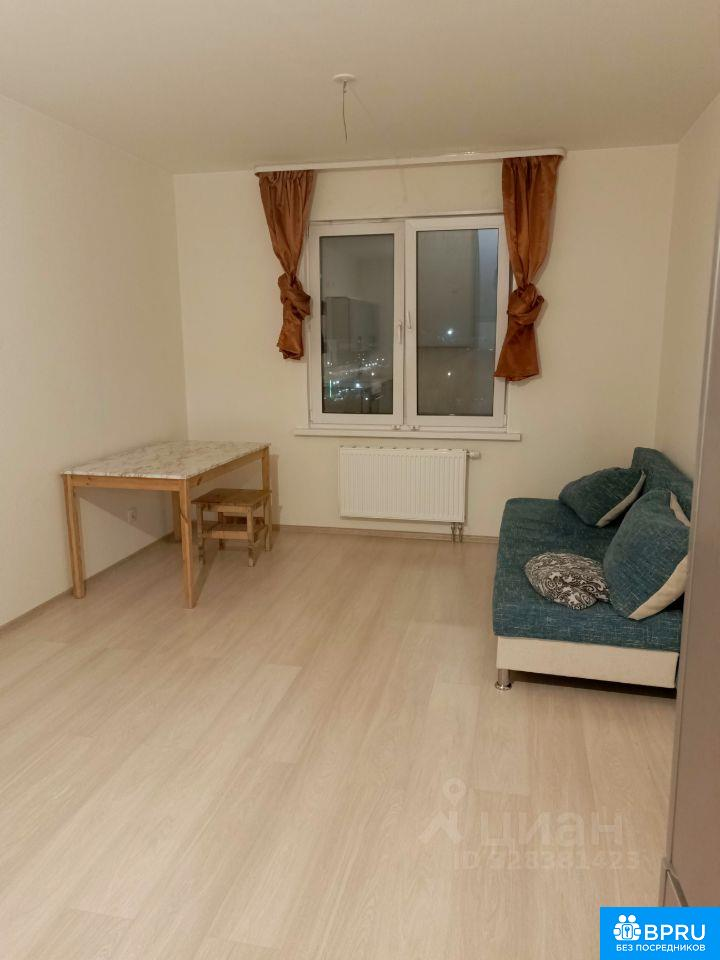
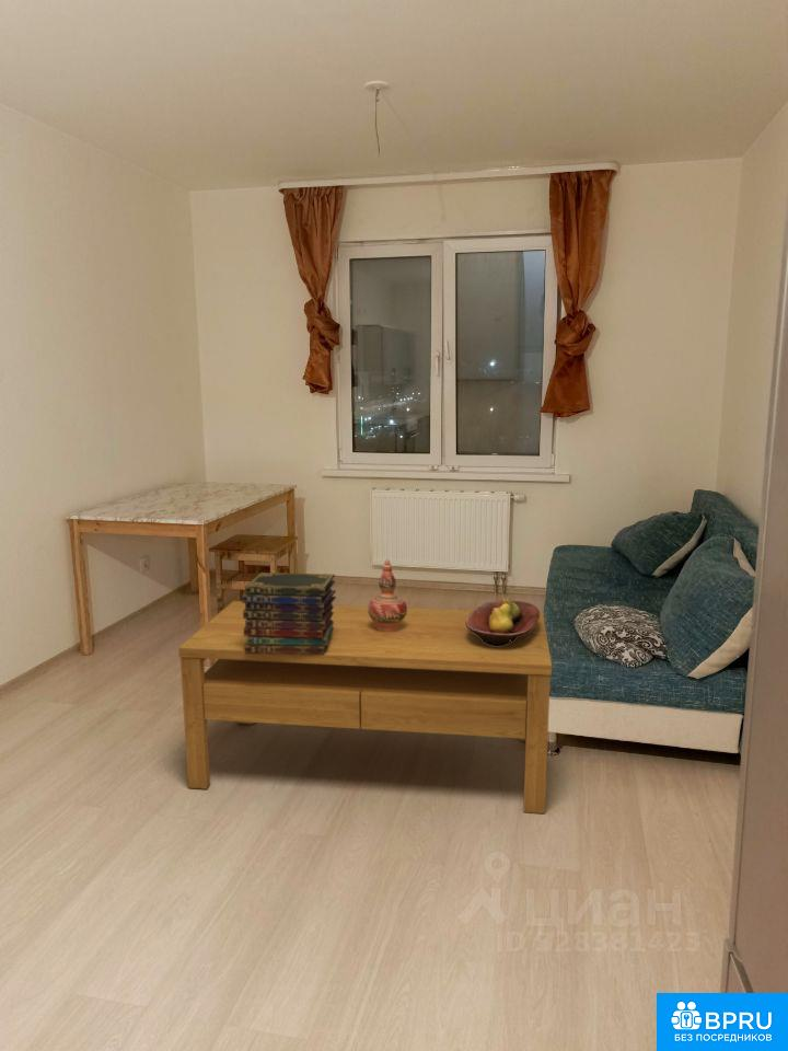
+ book stack [241,571,337,655]
+ coffee table [177,600,553,815]
+ decorative vase [368,558,408,632]
+ fruit bowl [465,597,541,646]
